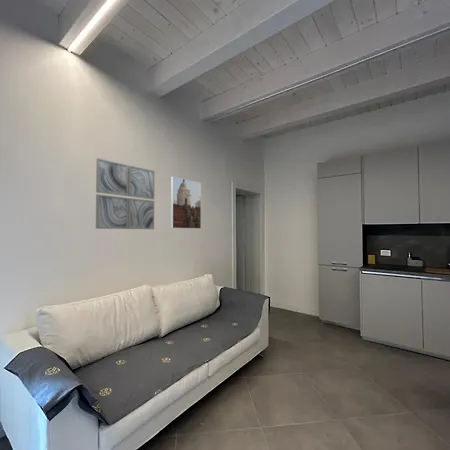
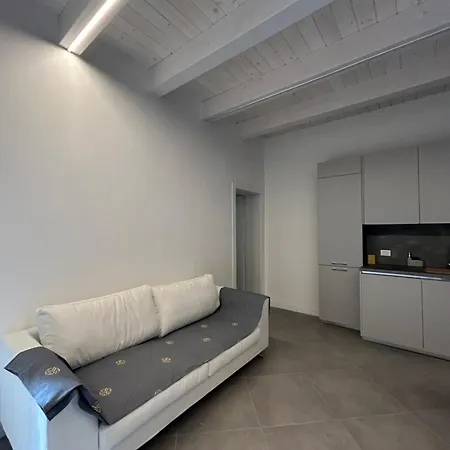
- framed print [170,176,202,230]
- wall art [95,157,156,230]
